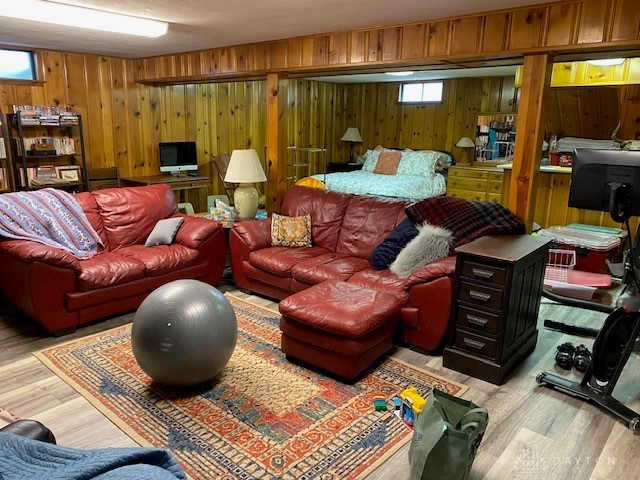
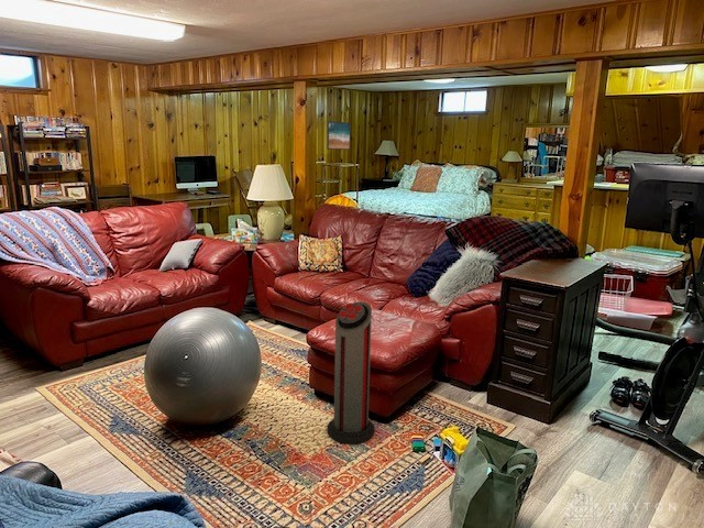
+ air purifier [326,300,376,444]
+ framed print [326,120,352,151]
